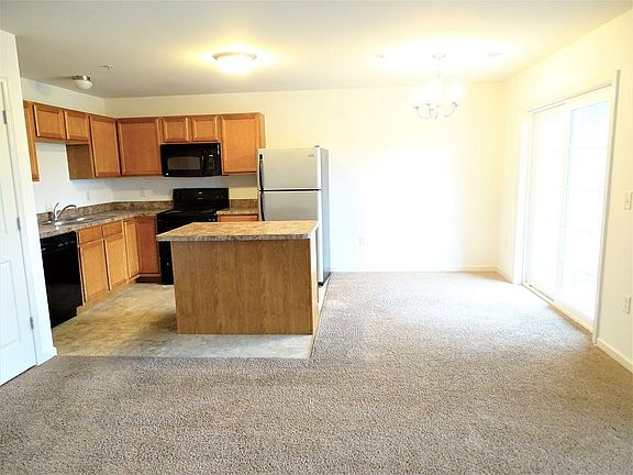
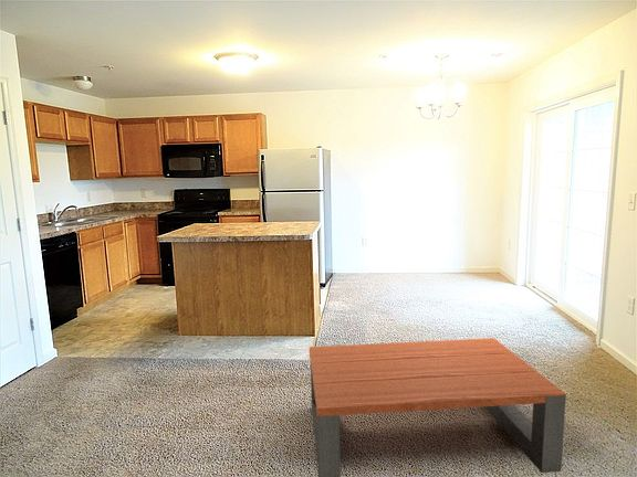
+ coffee table [309,337,567,477]
